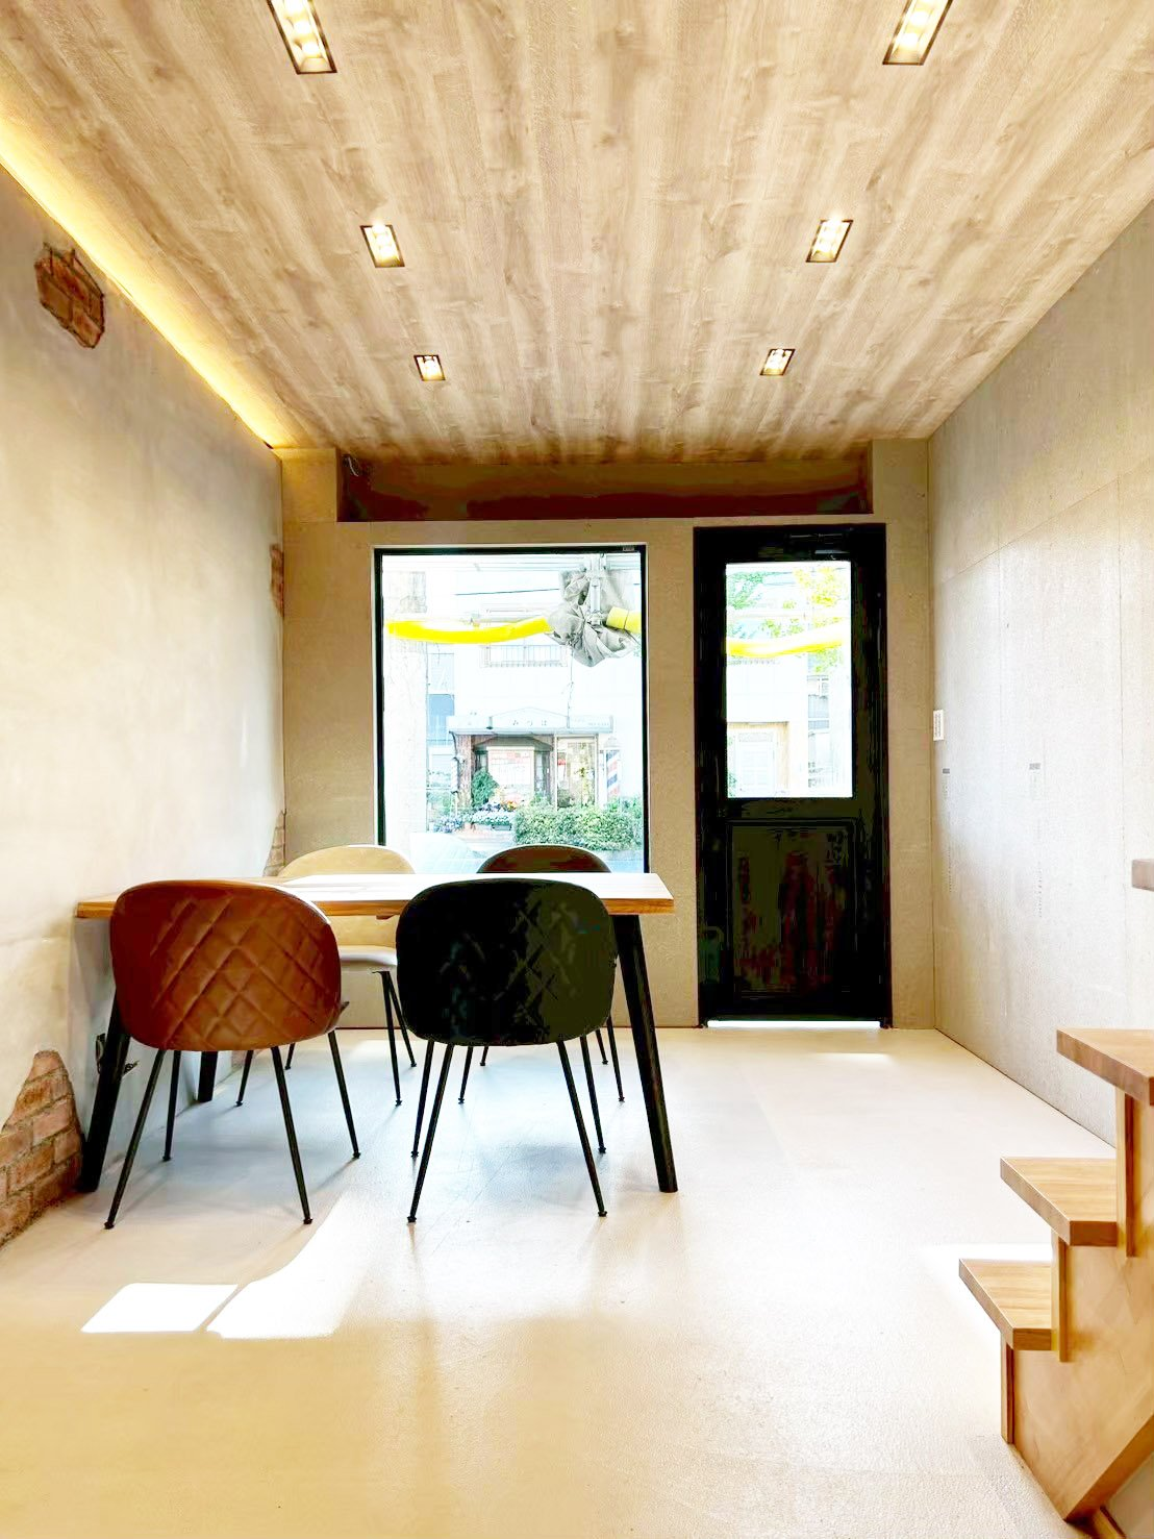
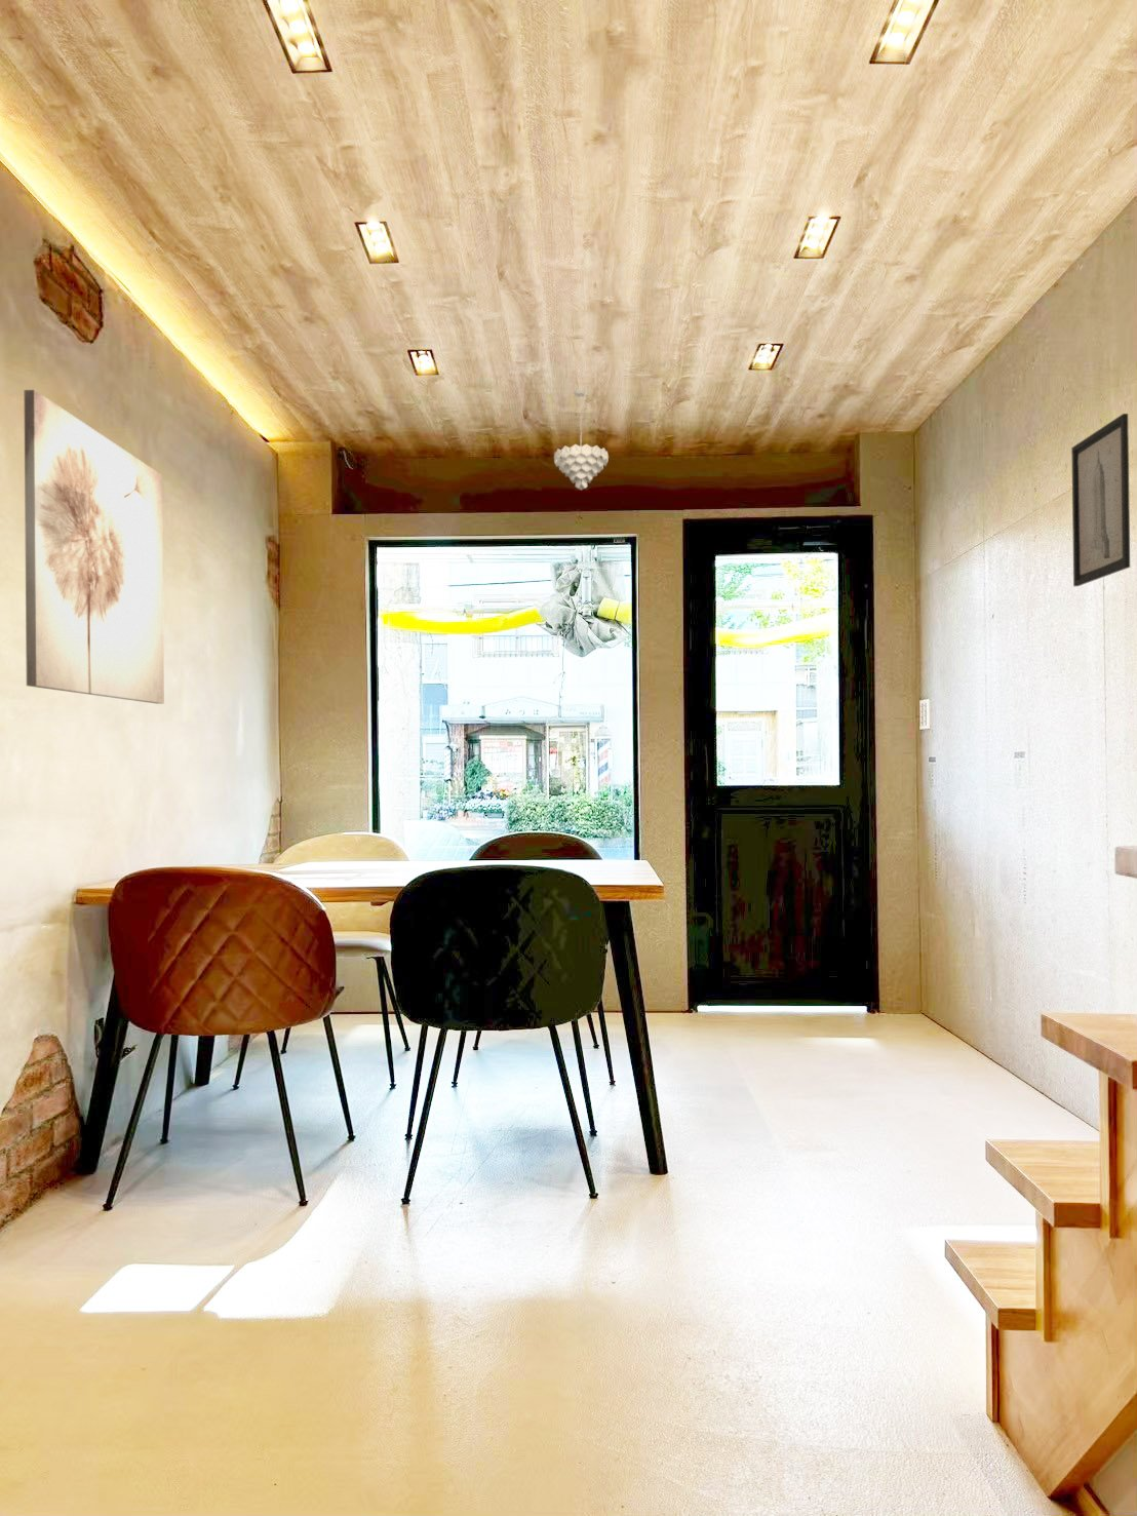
+ pendant light [553,389,609,491]
+ wall art [24,389,165,704]
+ wall art [1070,412,1131,587]
